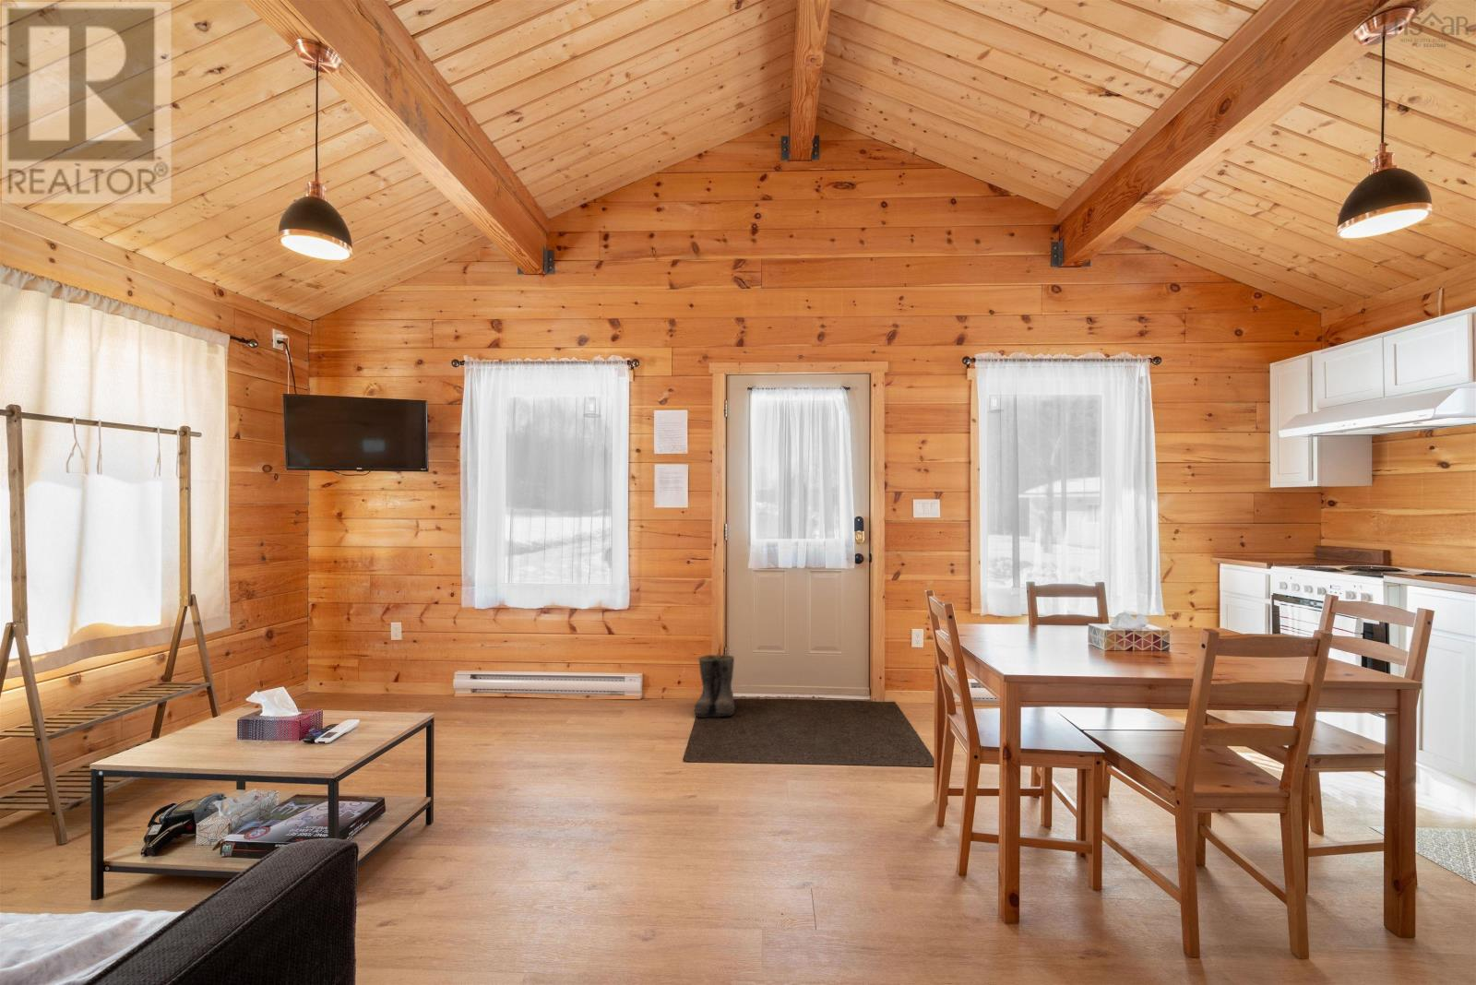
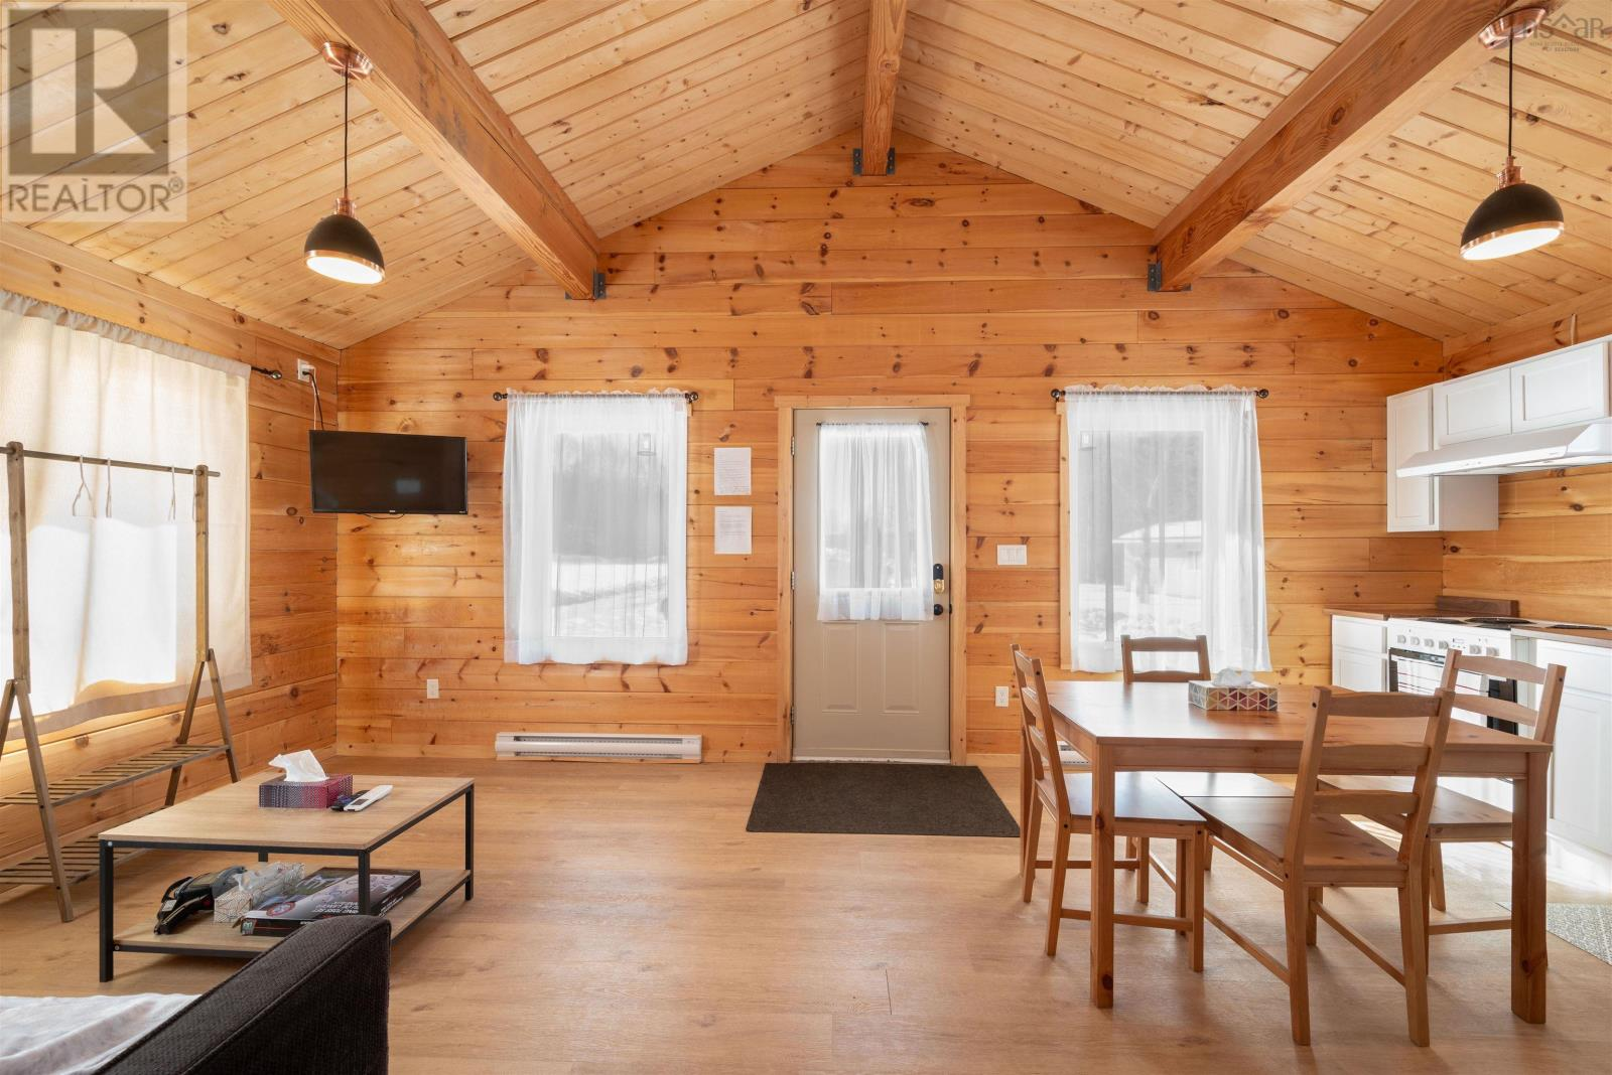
- boots [693,654,735,719]
